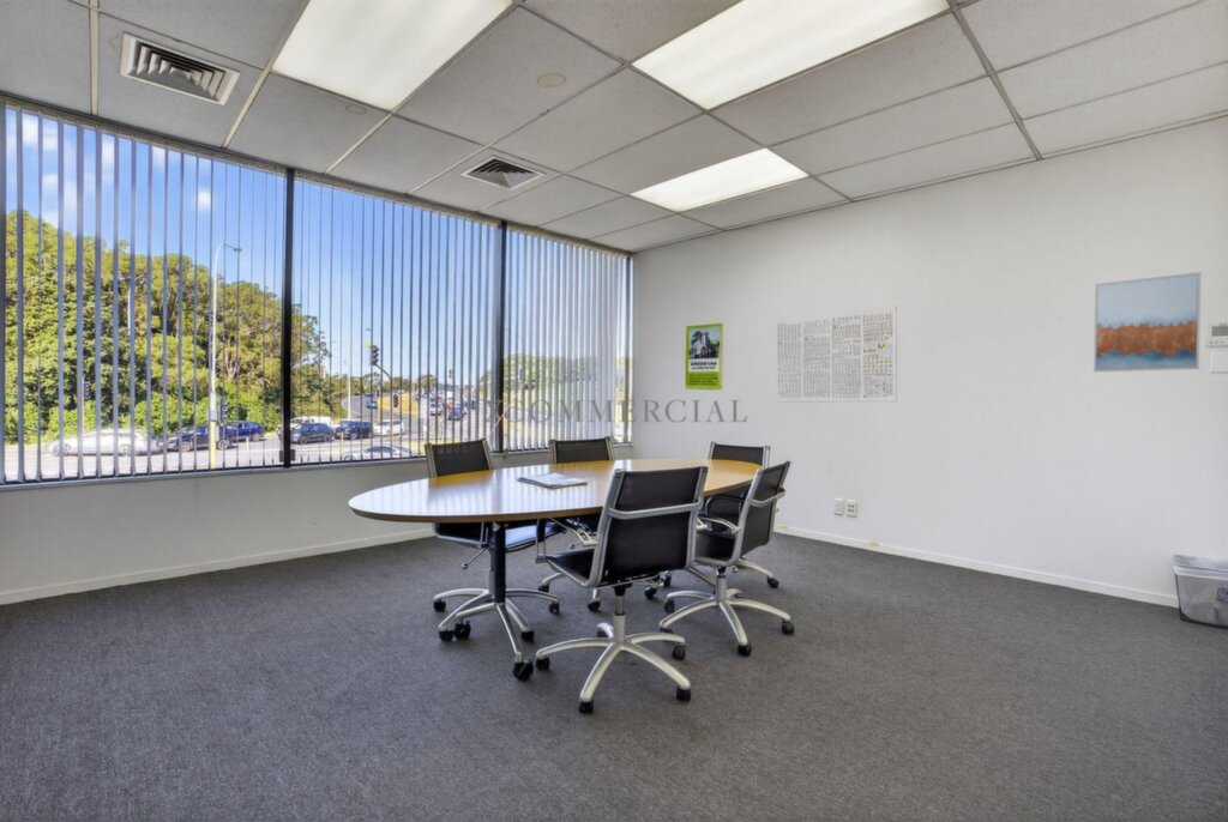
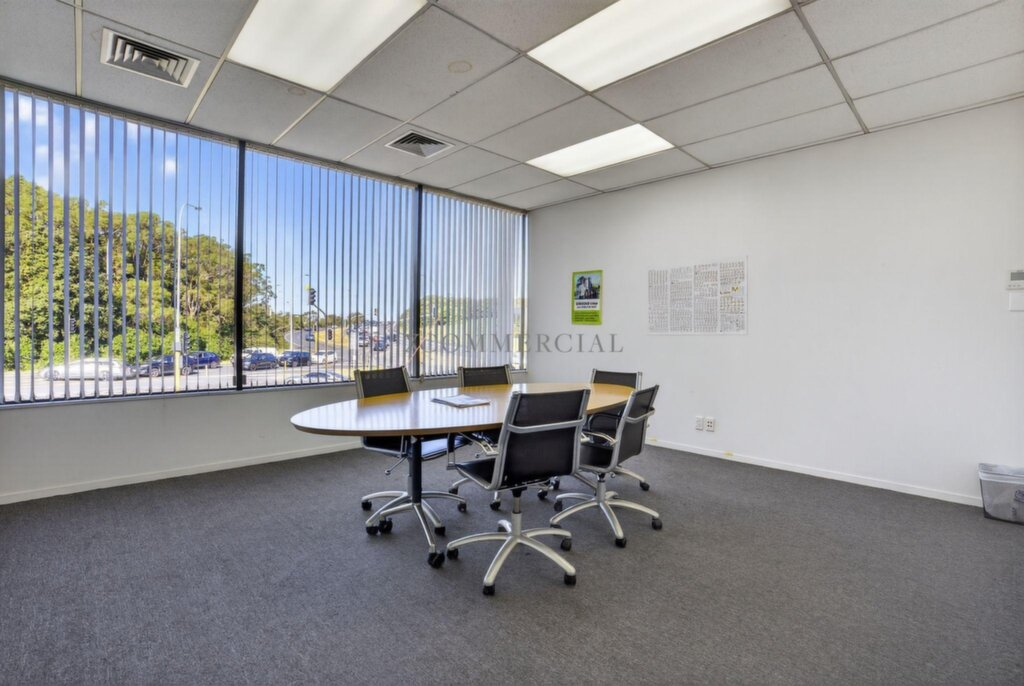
- wall art [1092,271,1203,373]
